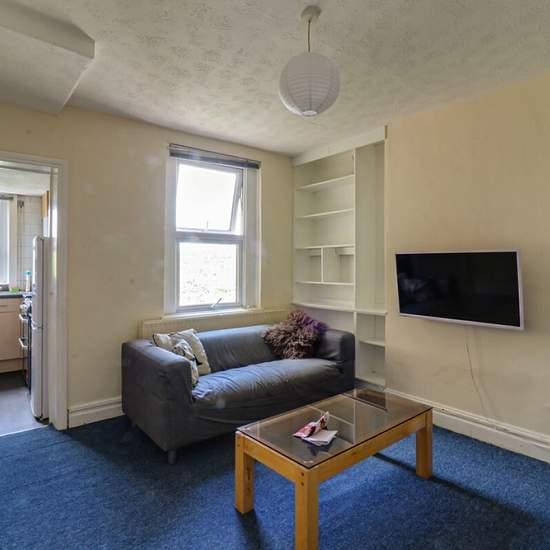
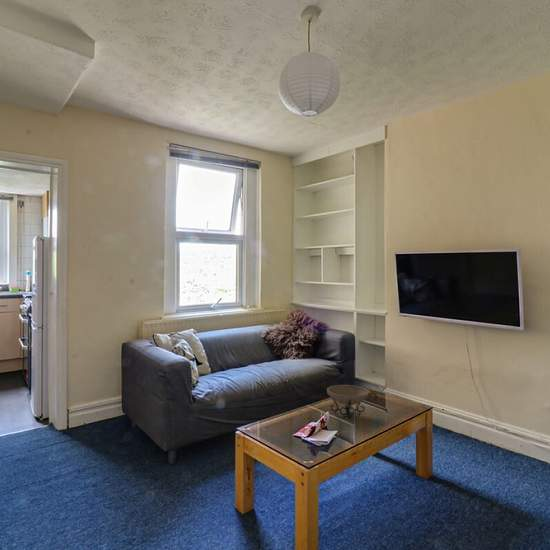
+ decorative bowl [317,384,378,420]
